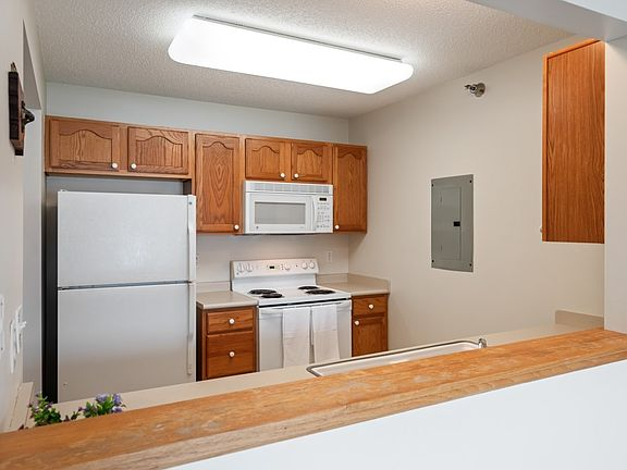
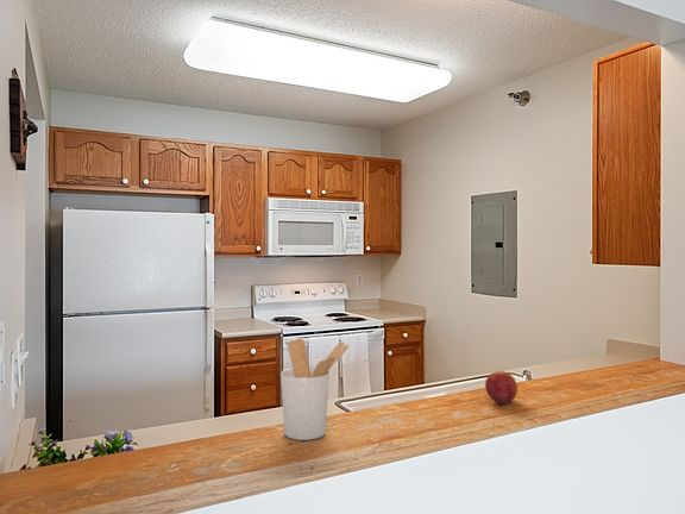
+ fruit [484,370,519,406]
+ utensil holder [279,337,350,441]
